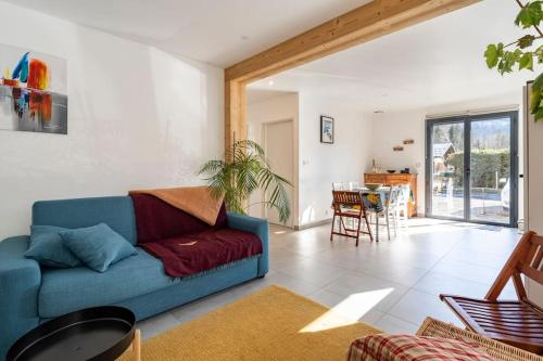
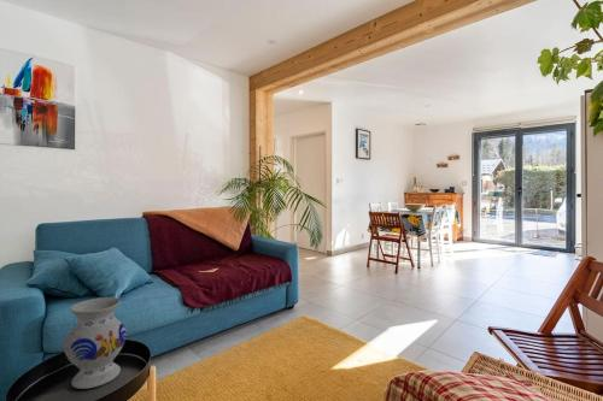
+ vase [63,296,128,390]
